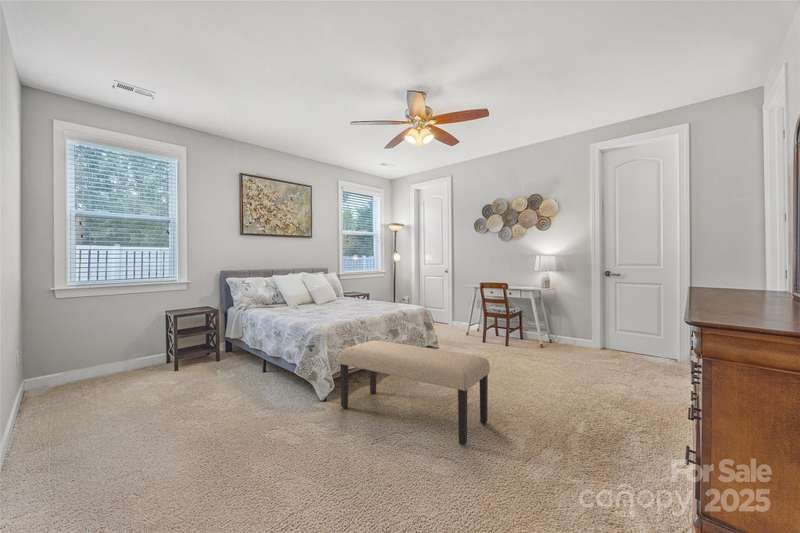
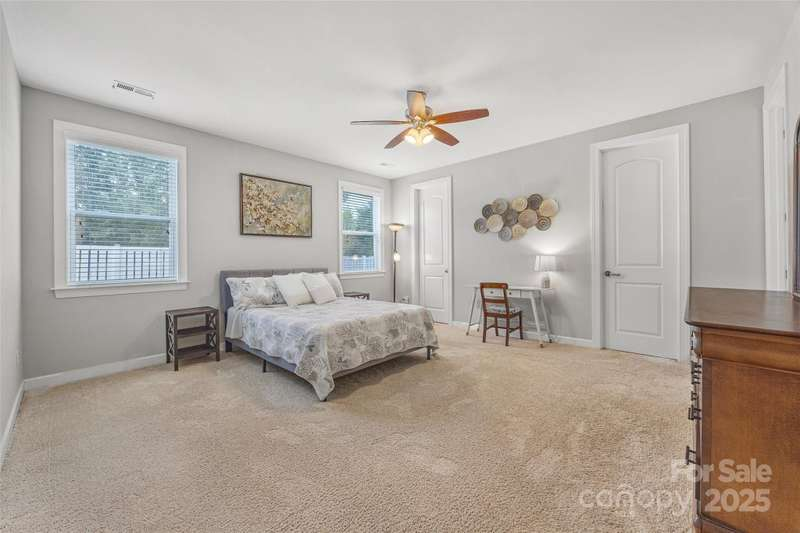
- bench [337,340,491,446]
